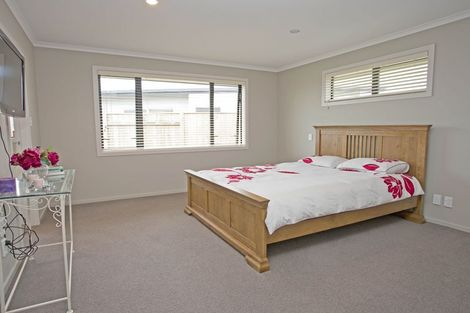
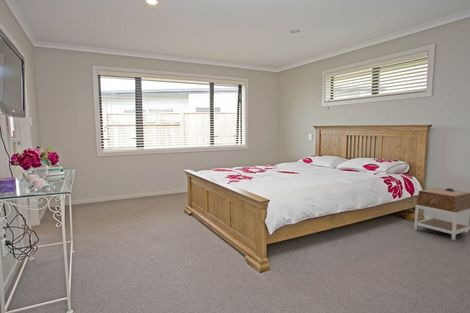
+ nightstand [413,187,470,242]
